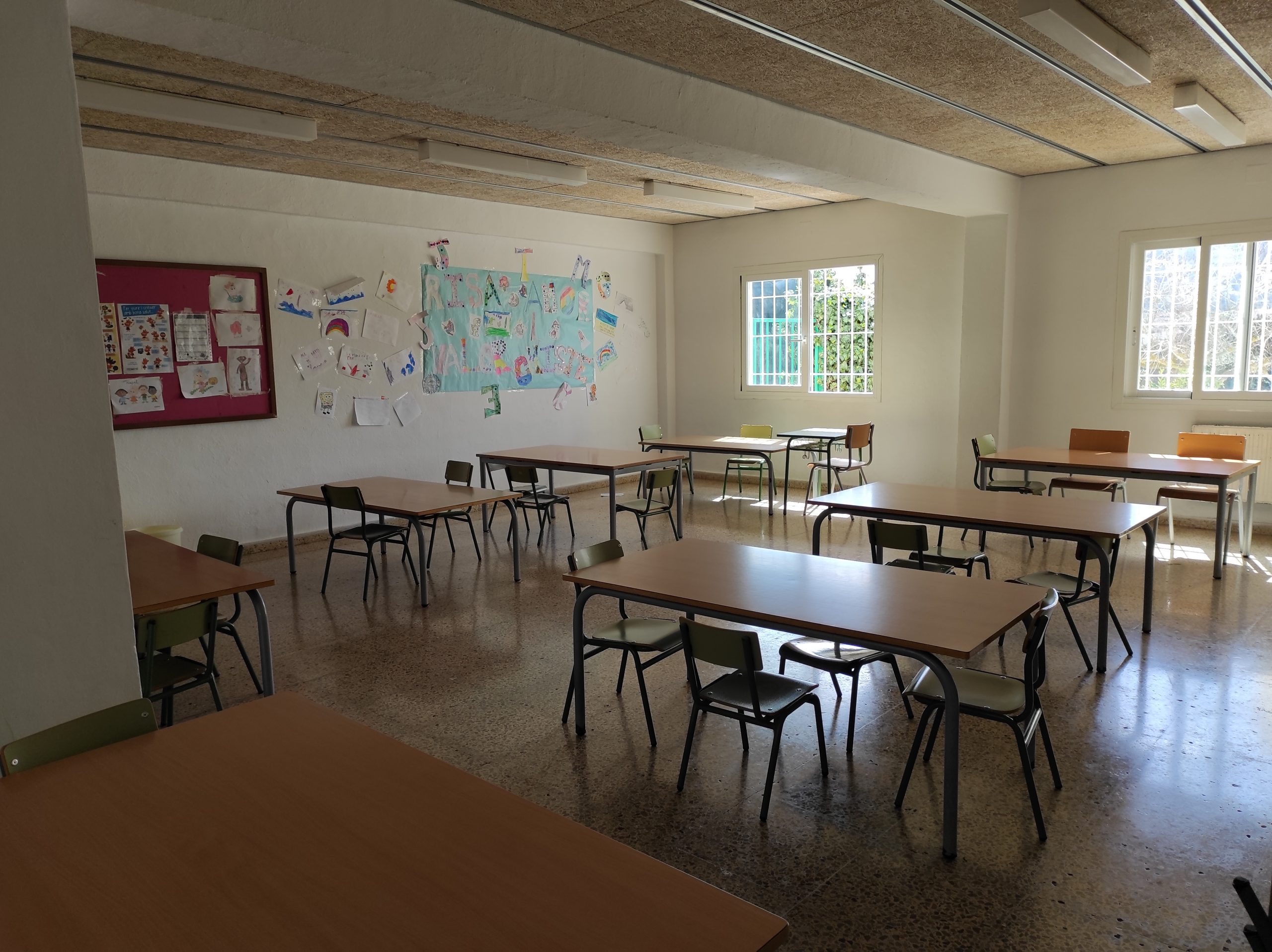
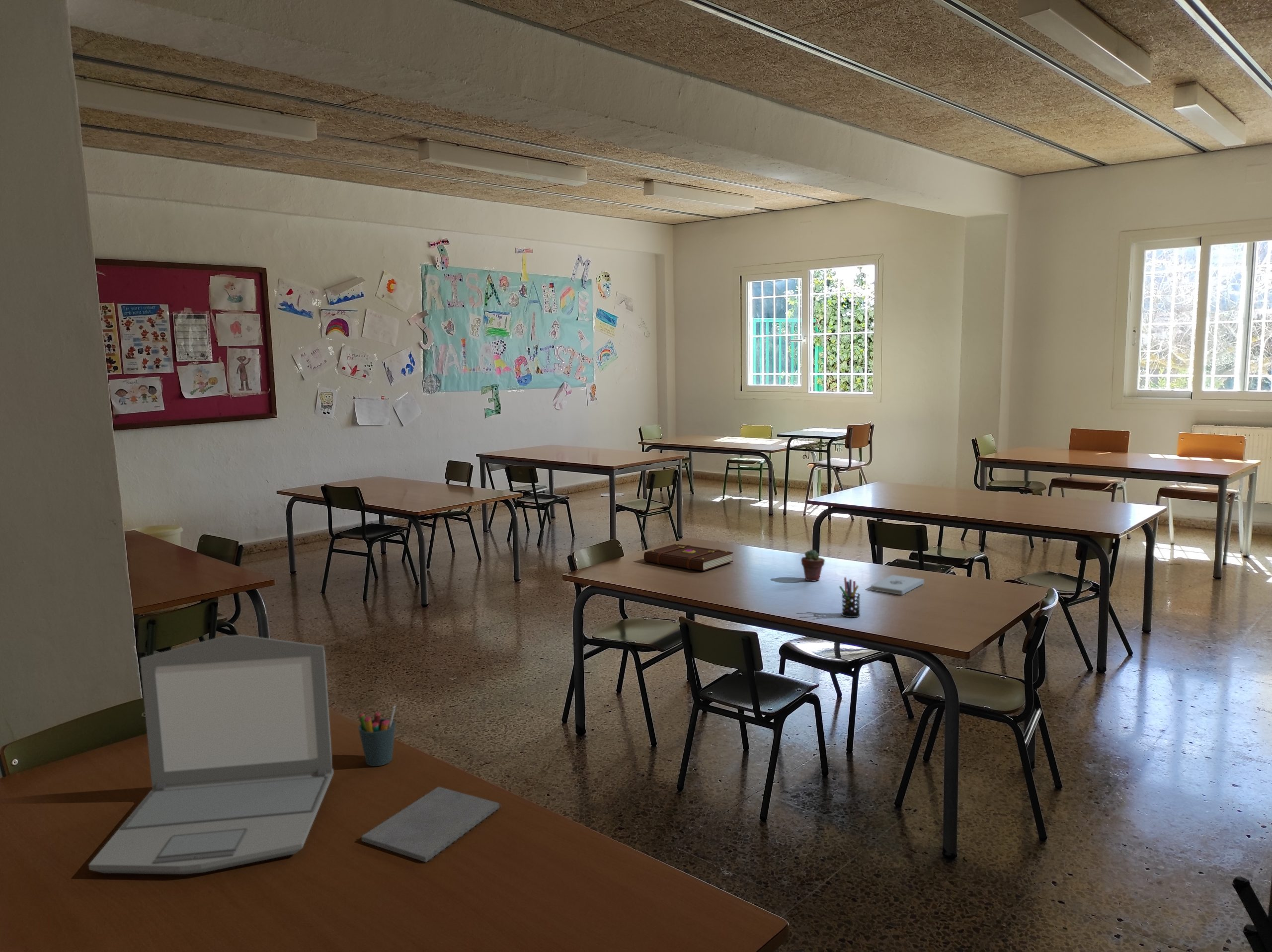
+ pen holder [839,577,861,618]
+ pen holder [358,705,397,767]
+ notepad [361,786,502,863]
+ potted succulent [800,549,825,582]
+ notepad [871,574,925,595]
+ laptop [88,635,334,875]
+ book [643,544,734,571]
